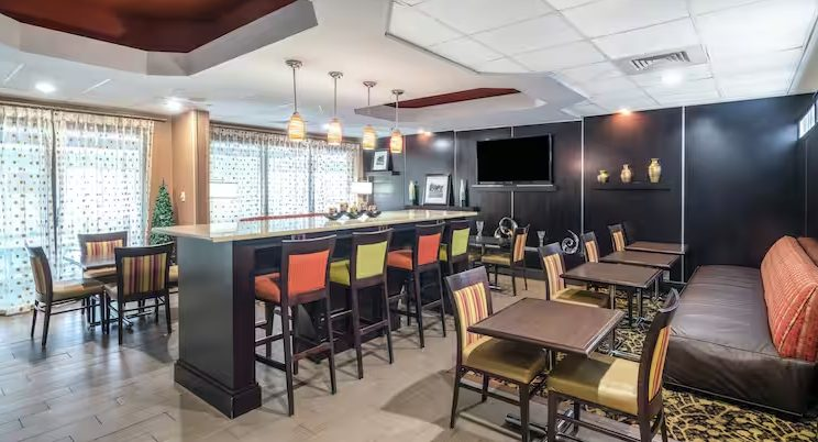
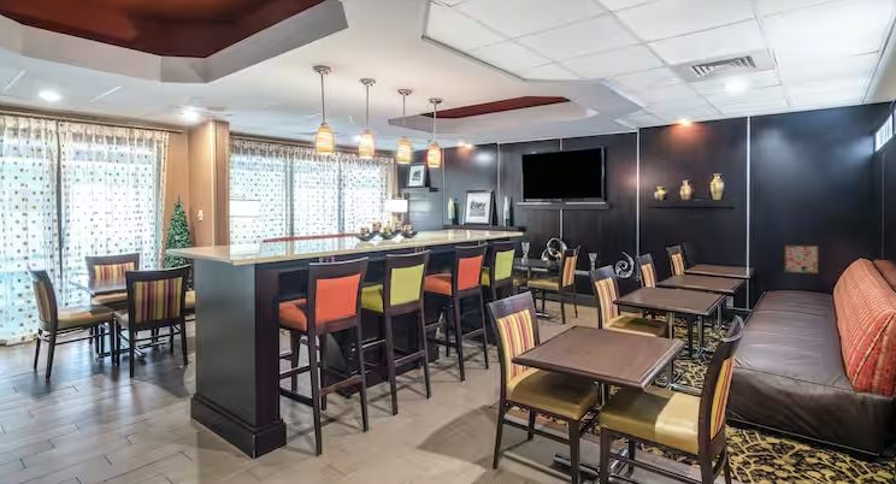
+ wall art [784,244,820,275]
